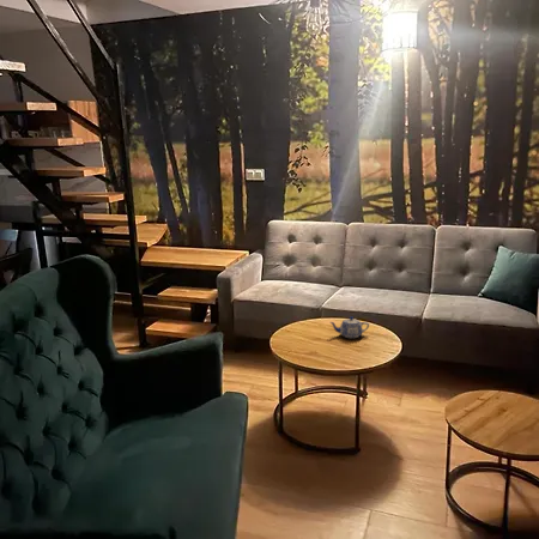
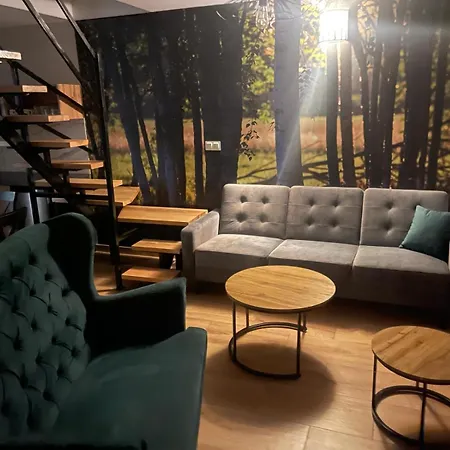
- teapot [329,315,370,339]
